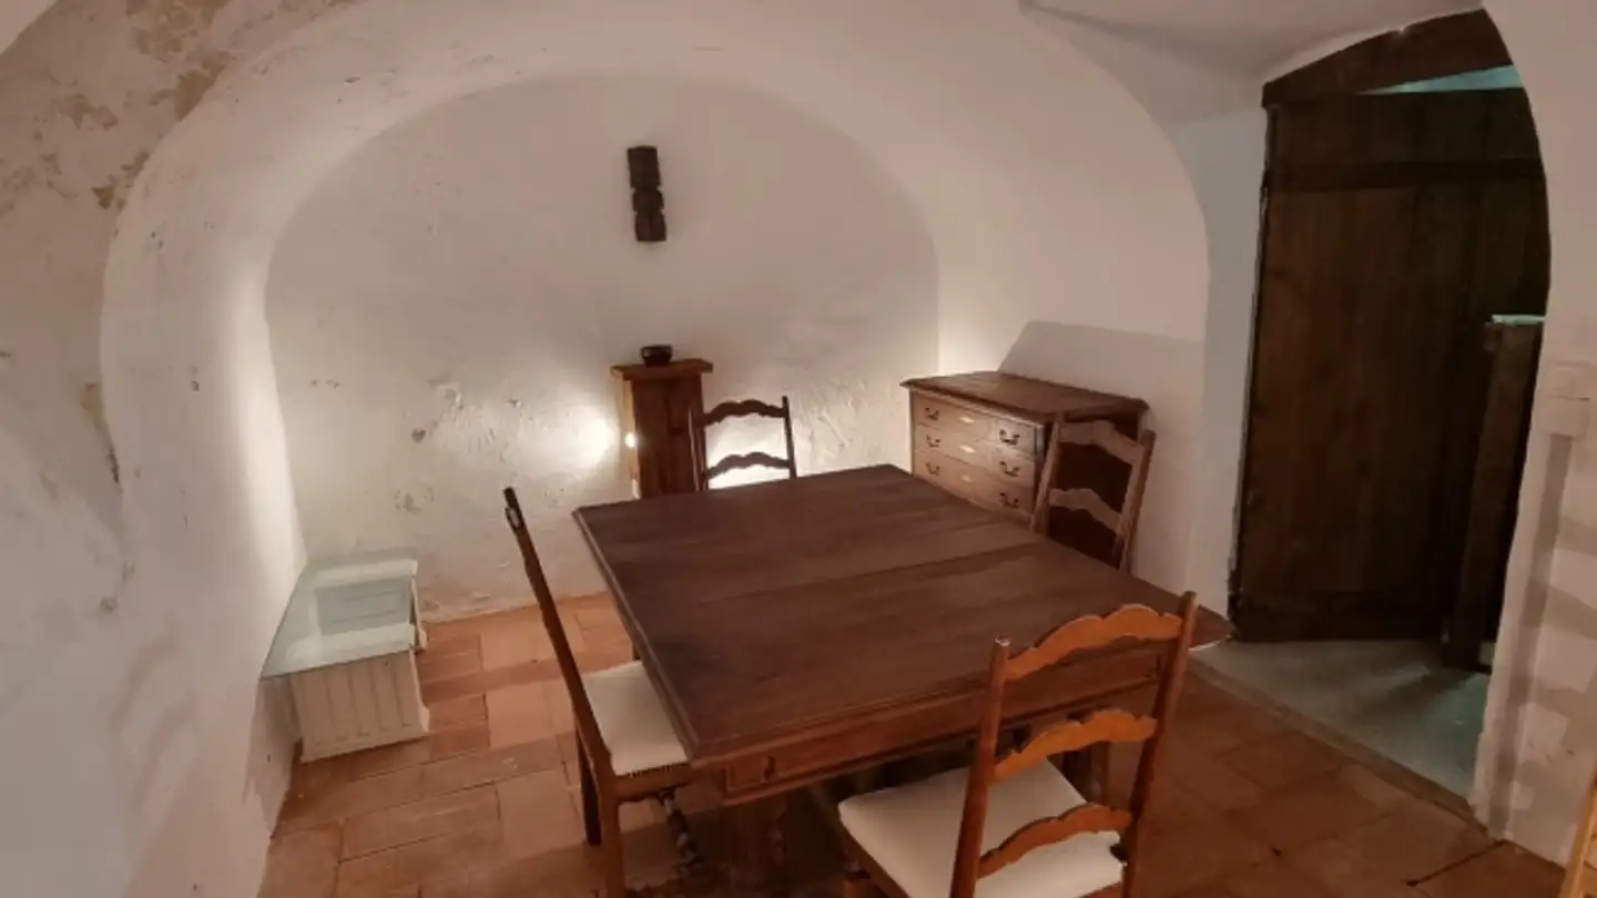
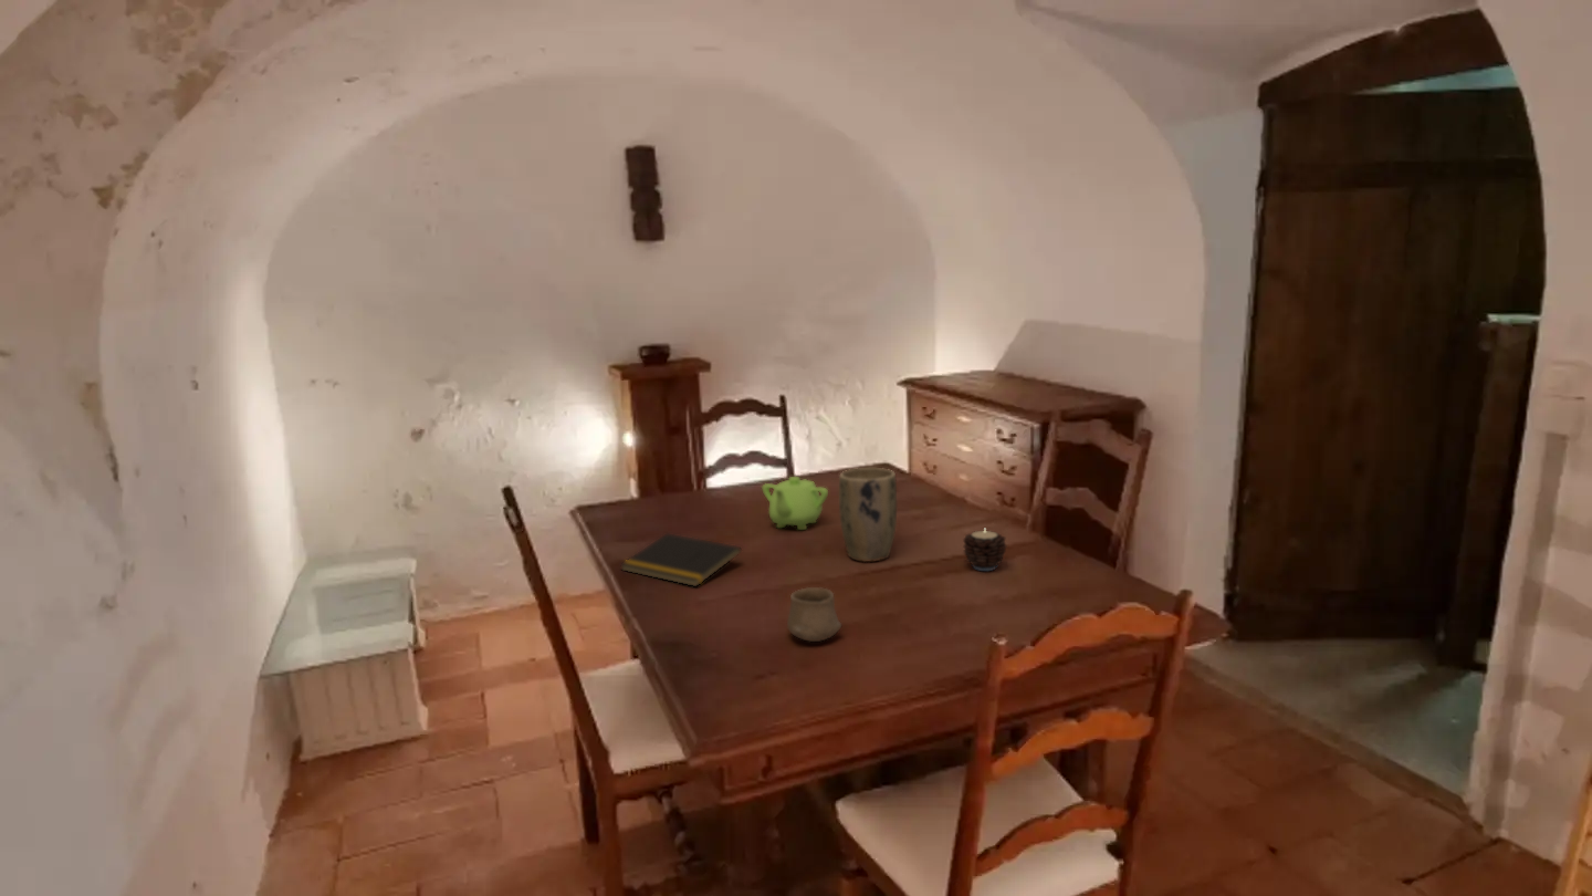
+ candle [962,529,1008,572]
+ notepad [619,532,743,587]
+ cup [786,586,842,643]
+ plant pot [838,467,898,563]
+ teapot [761,476,829,531]
